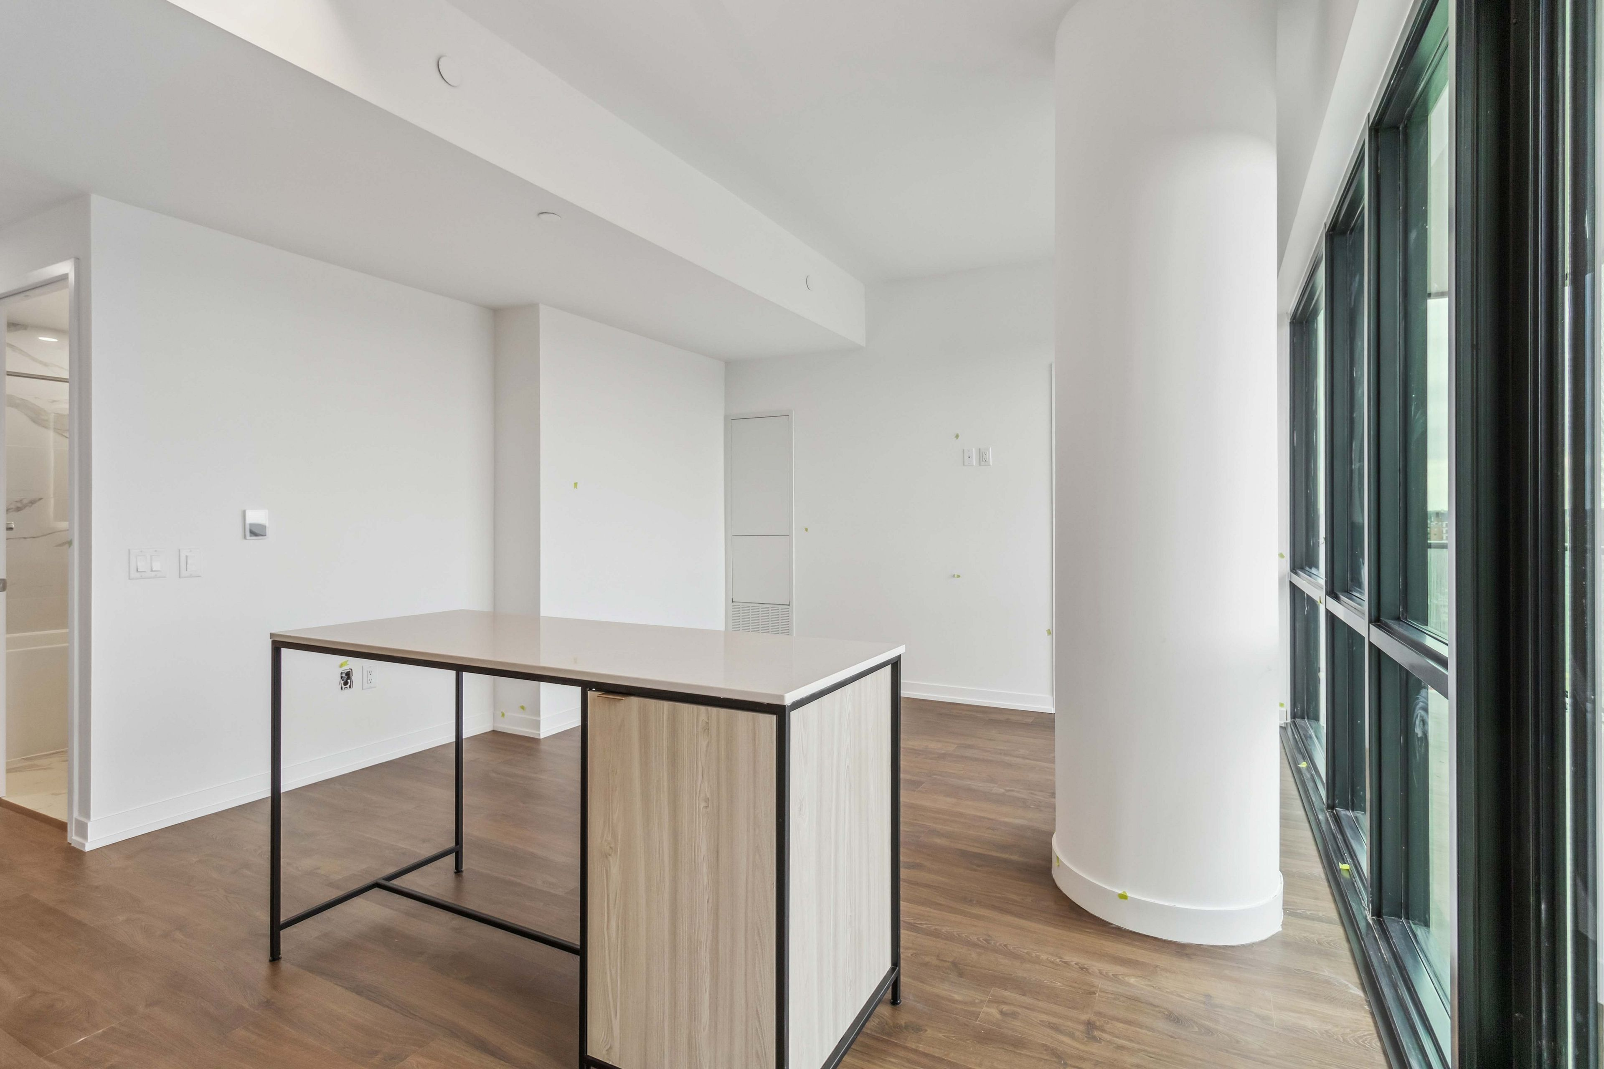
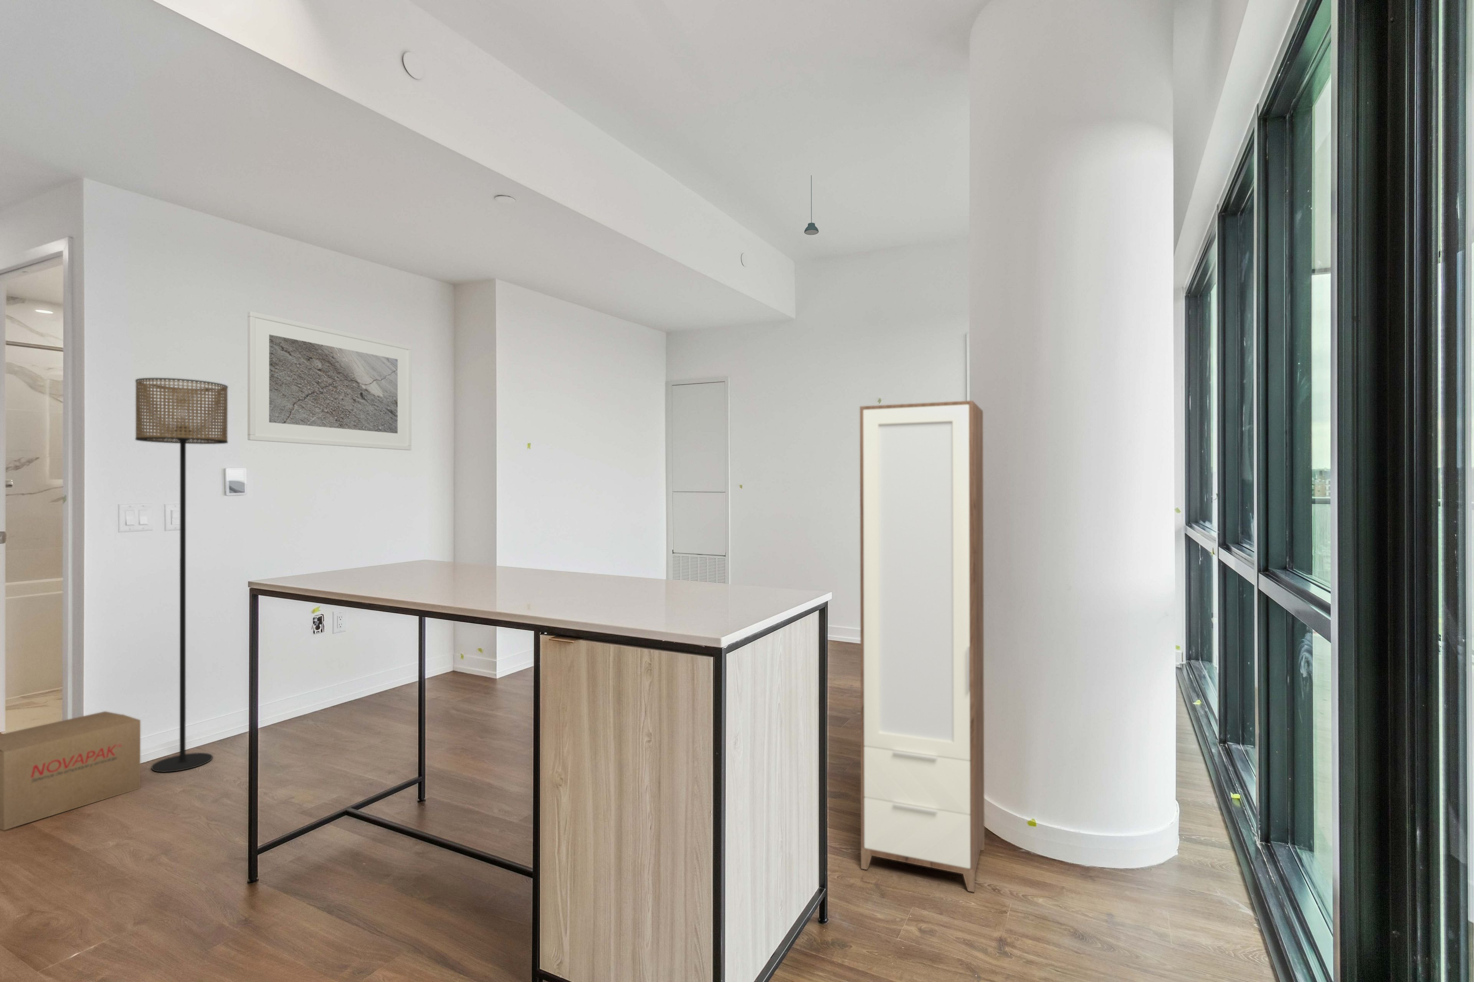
+ cabinet [860,400,985,892]
+ cardboard box [0,711,140,831]
+ pendant light [804,175,819,236]
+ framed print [247,311,412,450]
+ floor lamp [135,377,228,773]
